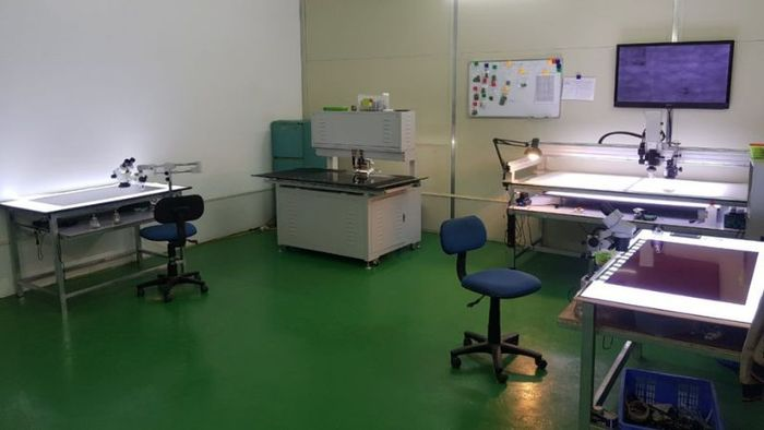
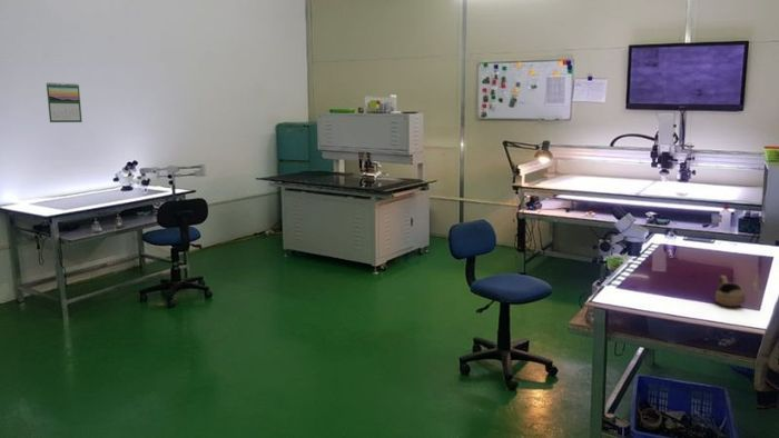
+ cup [714,275,747,307]
+ calendar [46,81,83,123]
